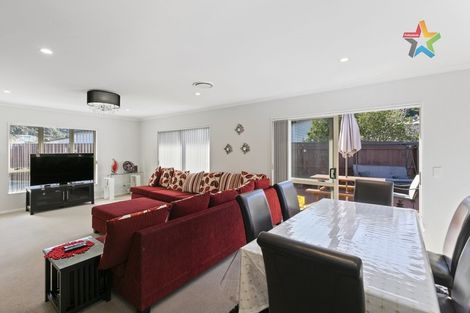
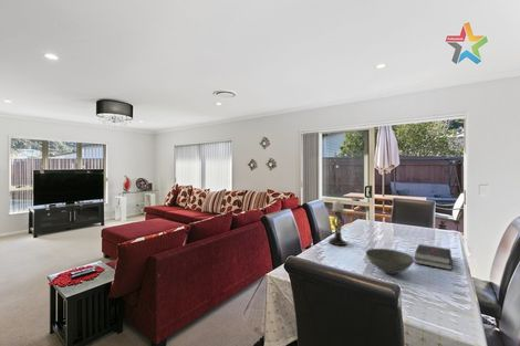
+ hardback book [413,243,454,271]
+ bowl [365,248,415,275]
+ candle holder [327,200,349,247]
